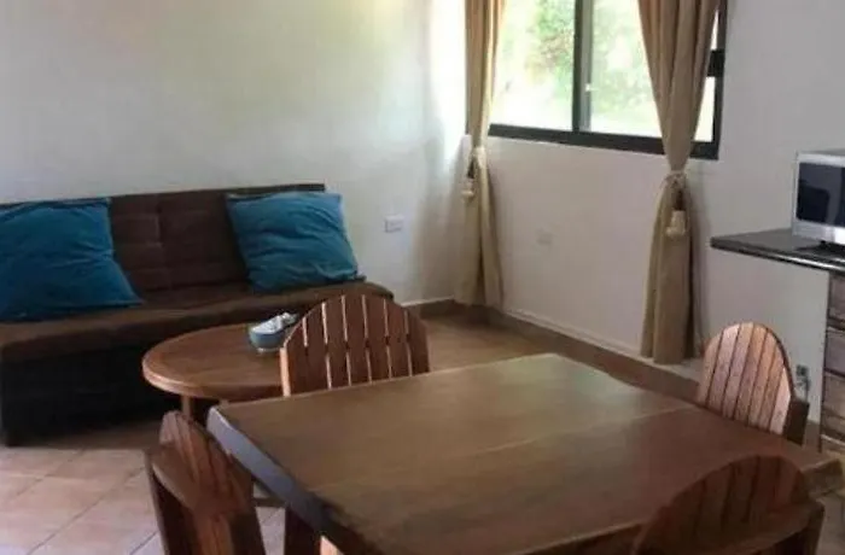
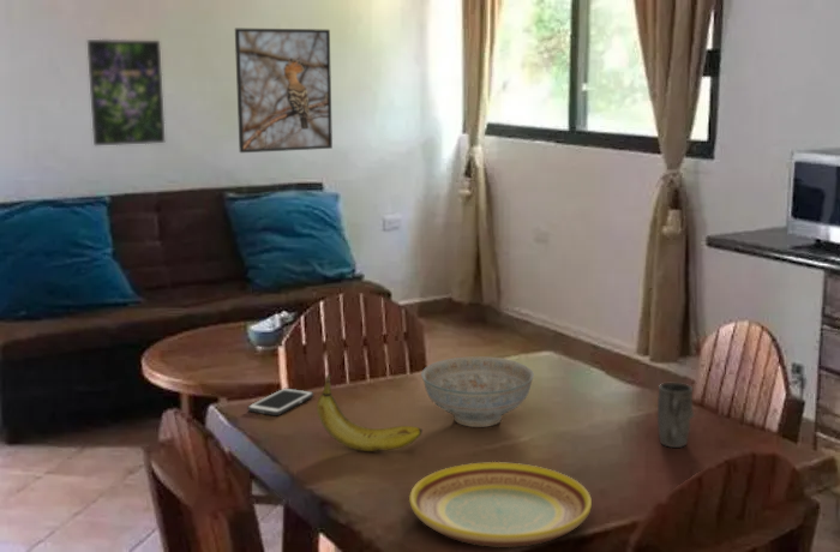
+ mug [656,382,695,449]
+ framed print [234,28,334,154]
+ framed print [86,38,166,146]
+ fruit [316,372,424,452]
+ decorative bowl [420,355,535,428]
+ cell phone [246,386,314,416]
+ plate [408,461,593,548]
